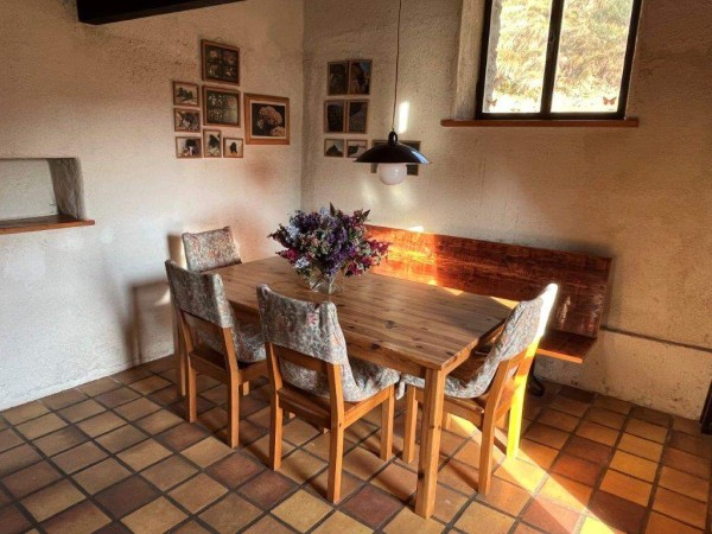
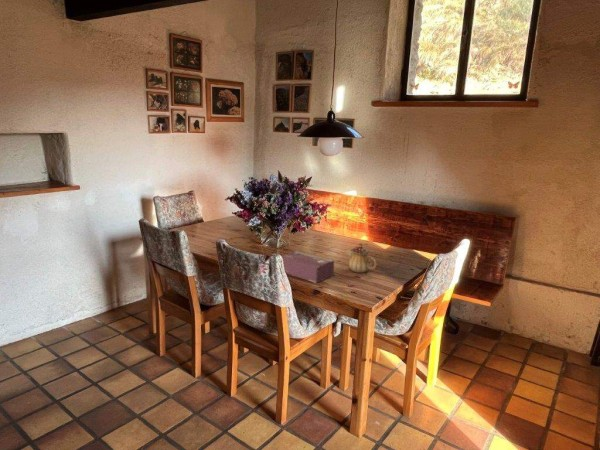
+ tissue box [281,250,335,284]
+ teapot [345,243,377,274]
